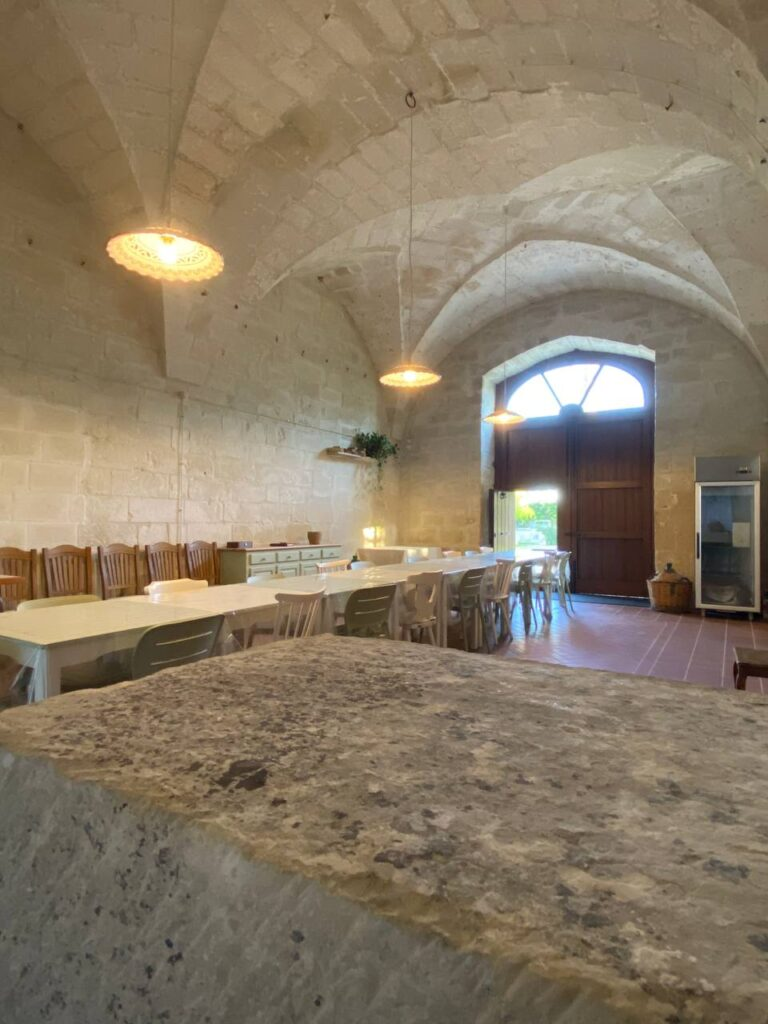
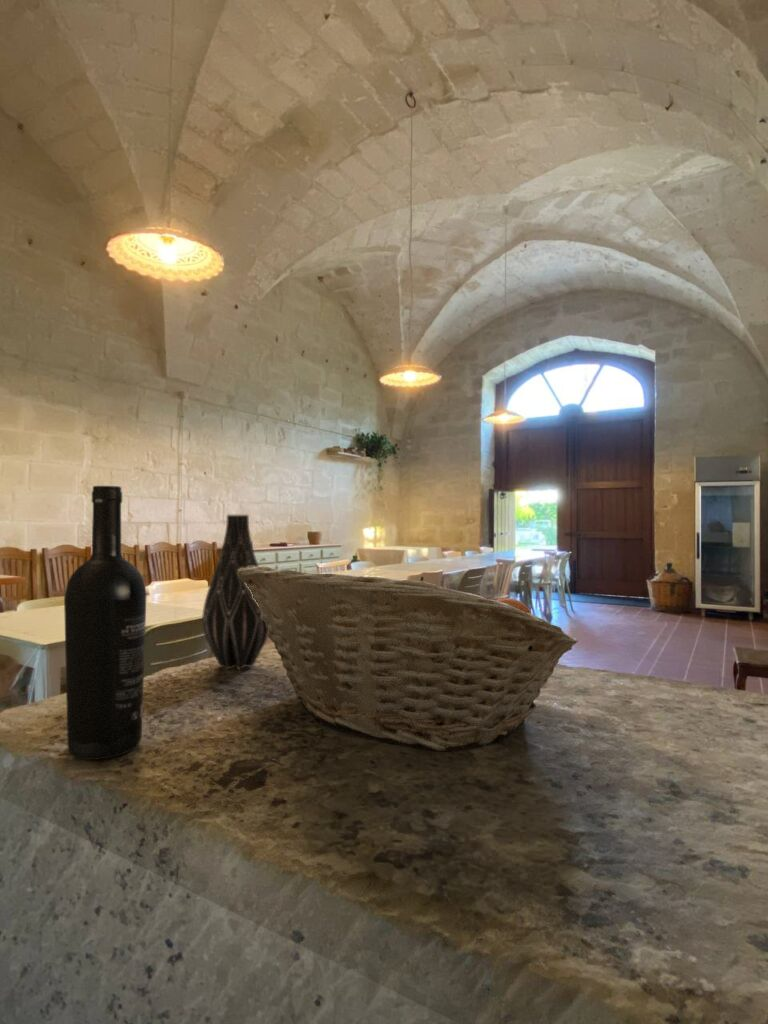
+ fruit basket [238,565,579,752]
+ vase [201,514,269,670]
+ wine bottle [63,485,148,761]
